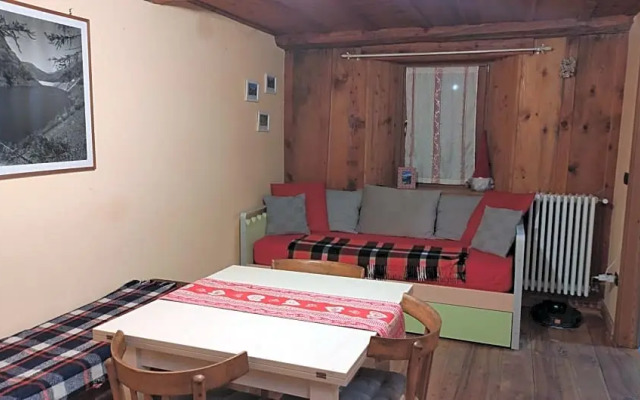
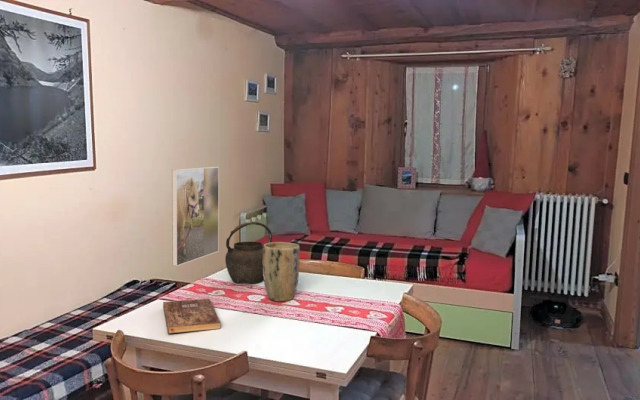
+ bible [162,298,222,334]
+ kettle [224,221,273,285]
+ plant pot [263,241,301,302]
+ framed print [171,166,220,267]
